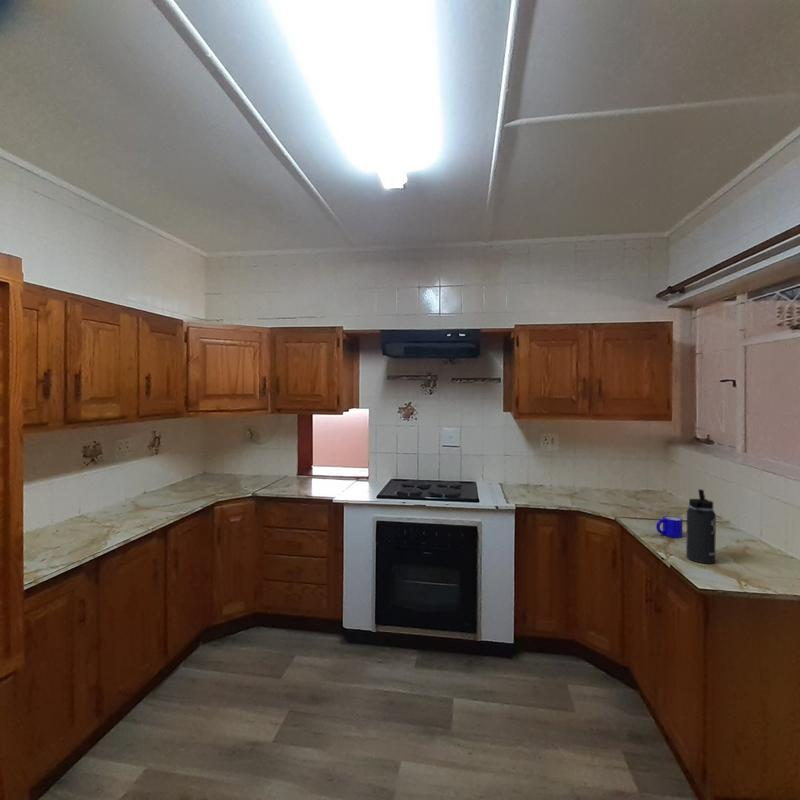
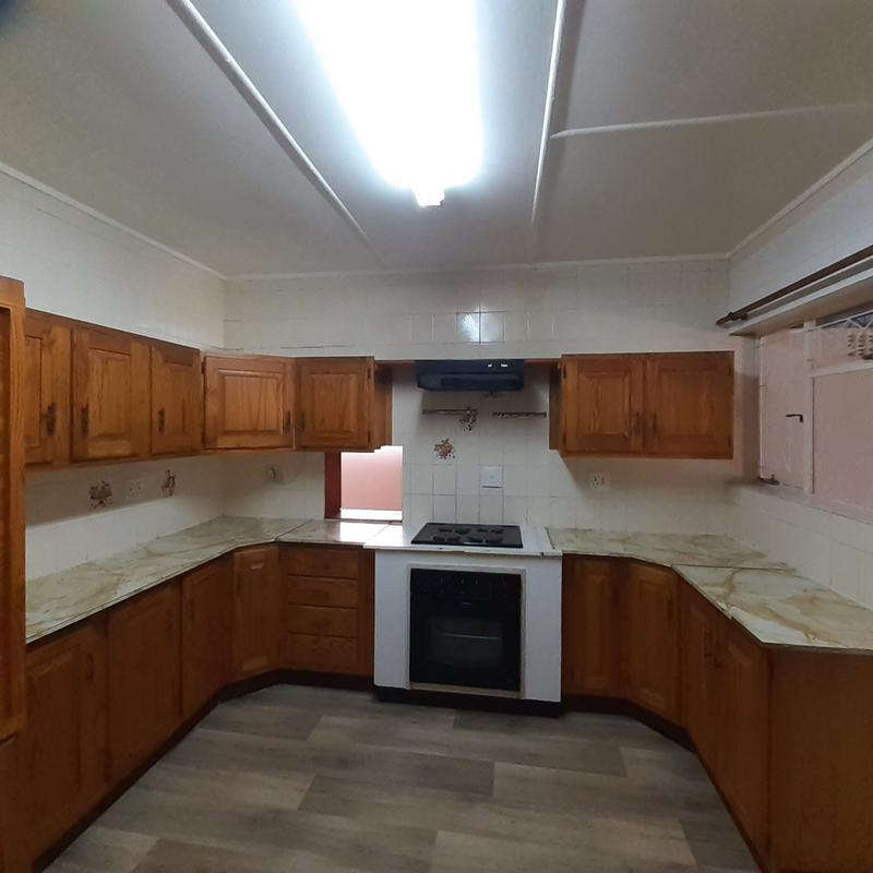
- mug [655,515,684,539]
- thermos bottle [685,488,717,564]
